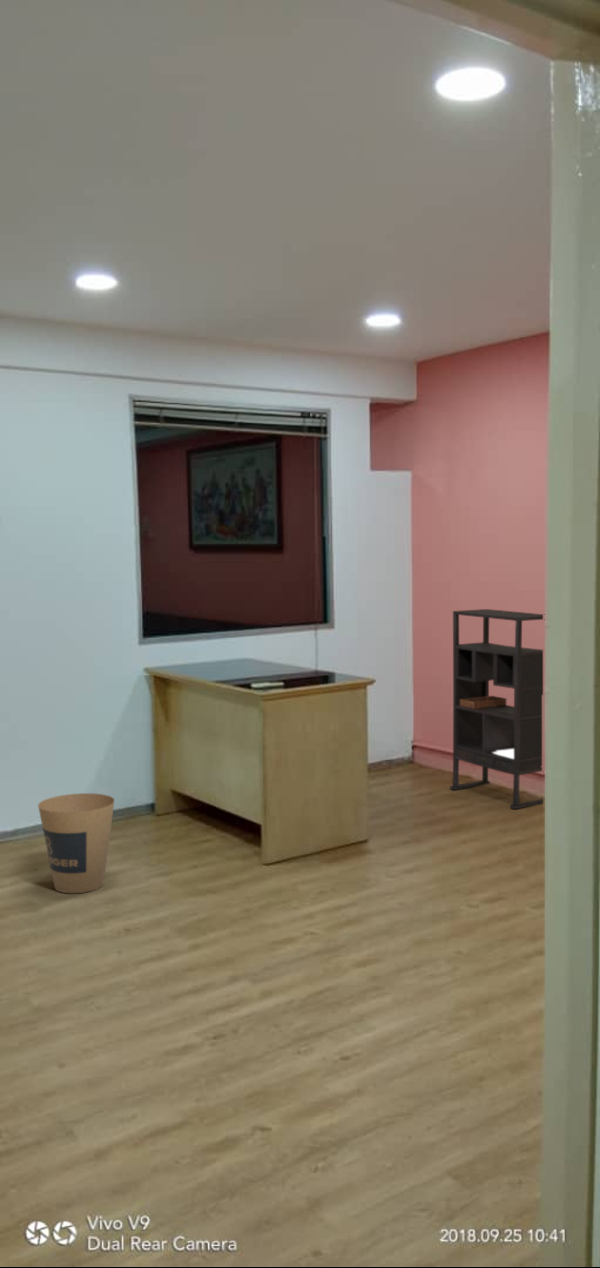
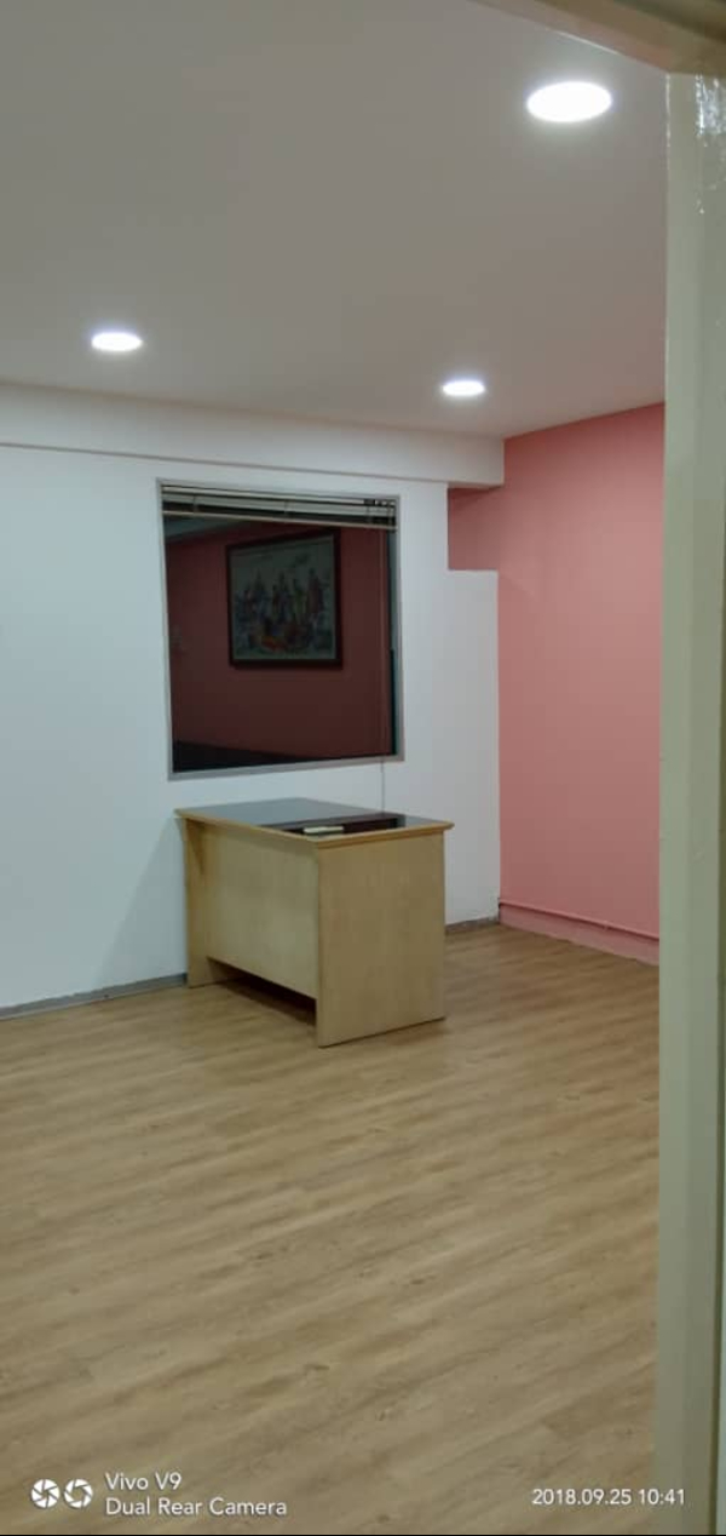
- bookshelf [449,608,544,810]
- trash can [37,792,115,894]
